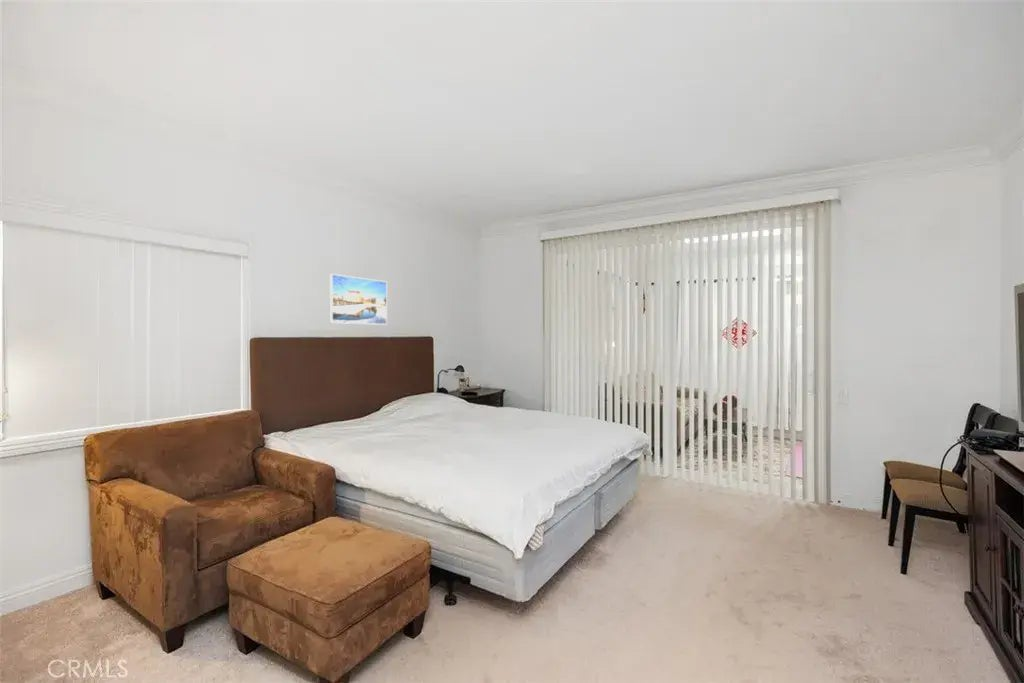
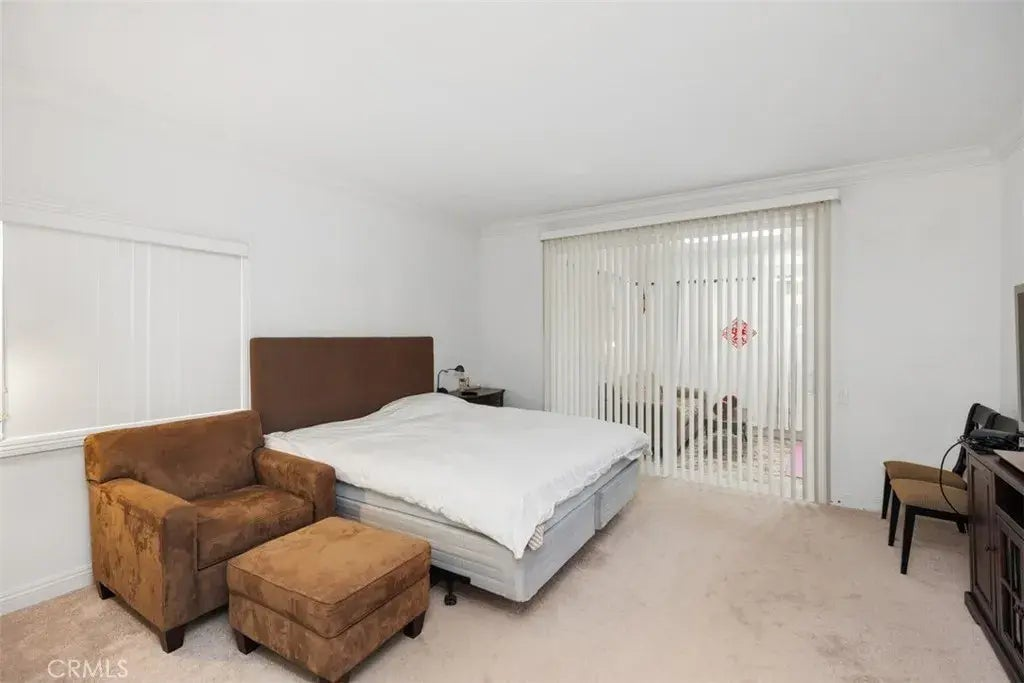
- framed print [328,273,388,326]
